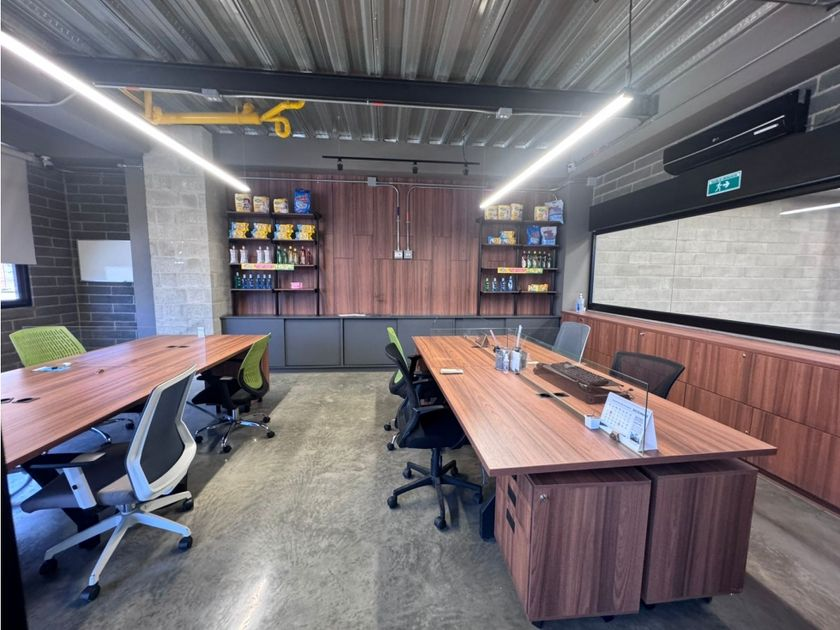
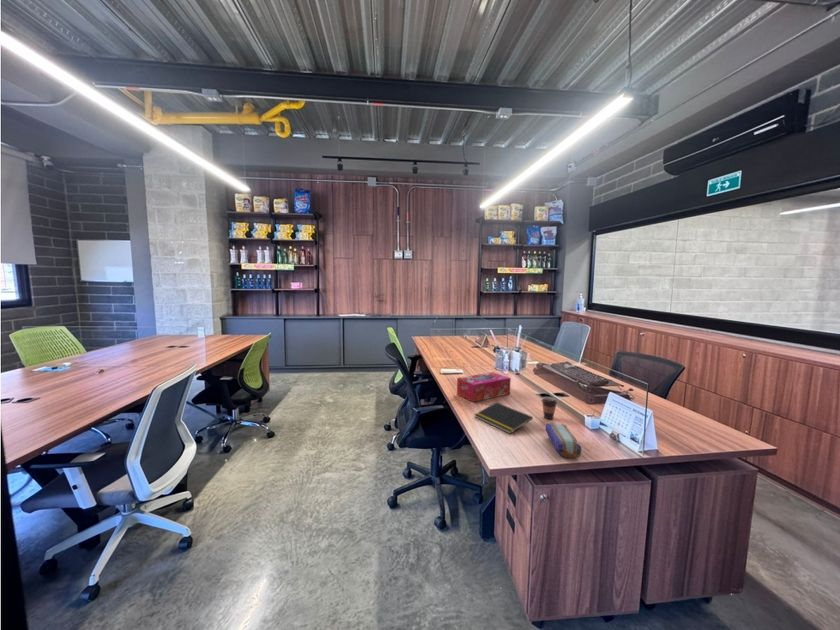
+ tissue box [456,371,512,403]
+ pencil case [545,422,582,460]
+ notepad [473,401,534,435]
+ coffee cup [540,396,559,420]
